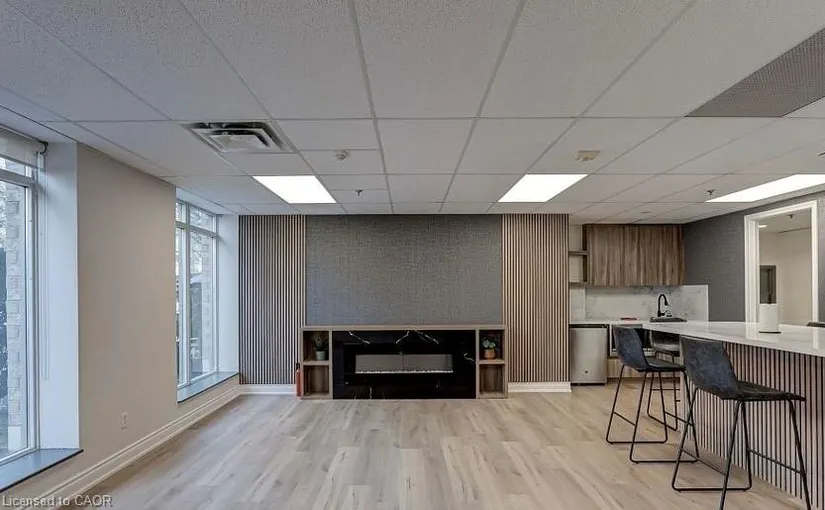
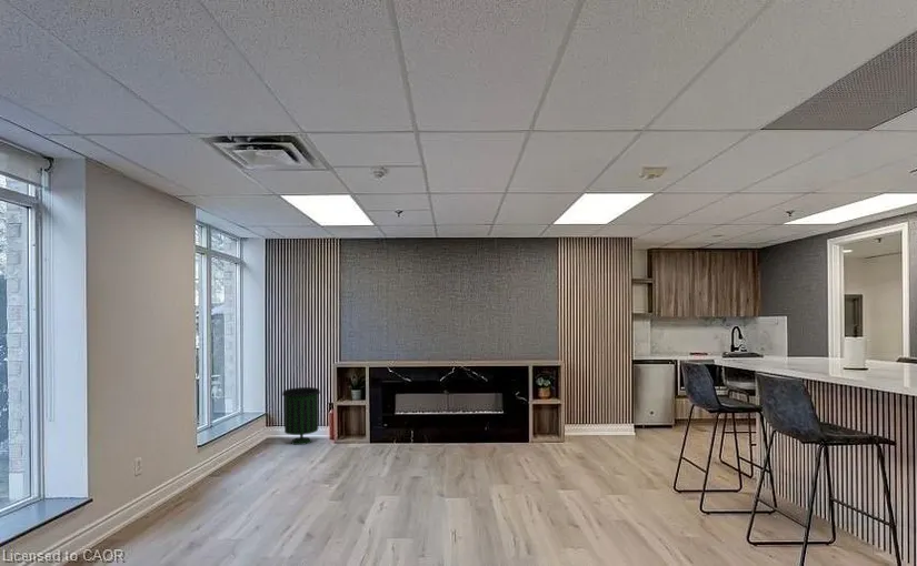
+ trash can [281,386,321,446]
